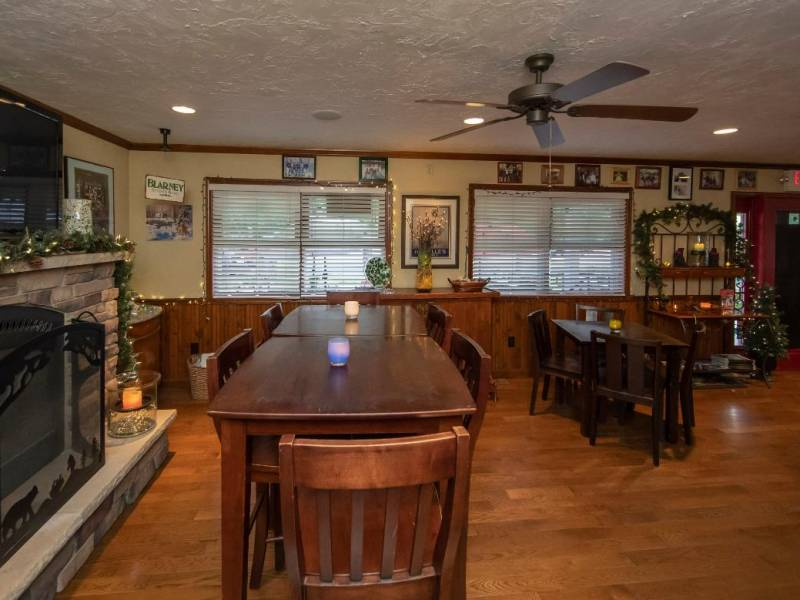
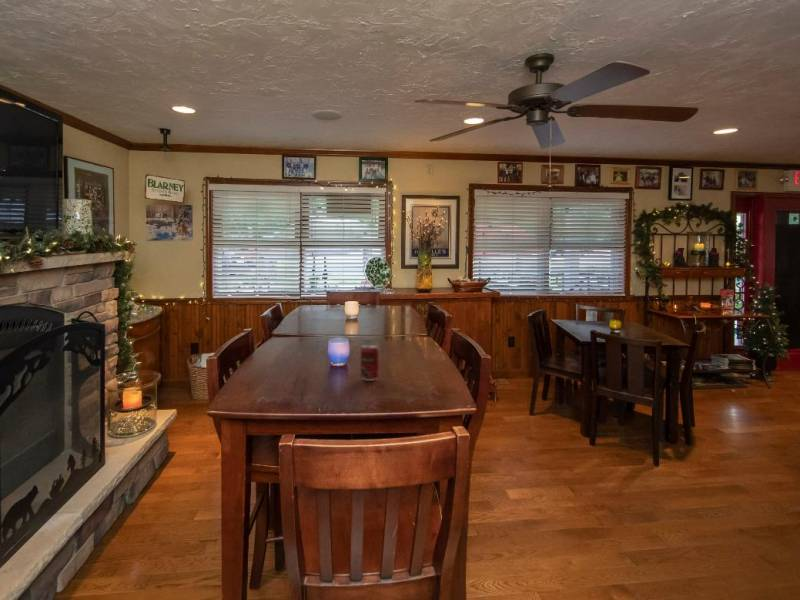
+ beverage can [360,344,380,382]
